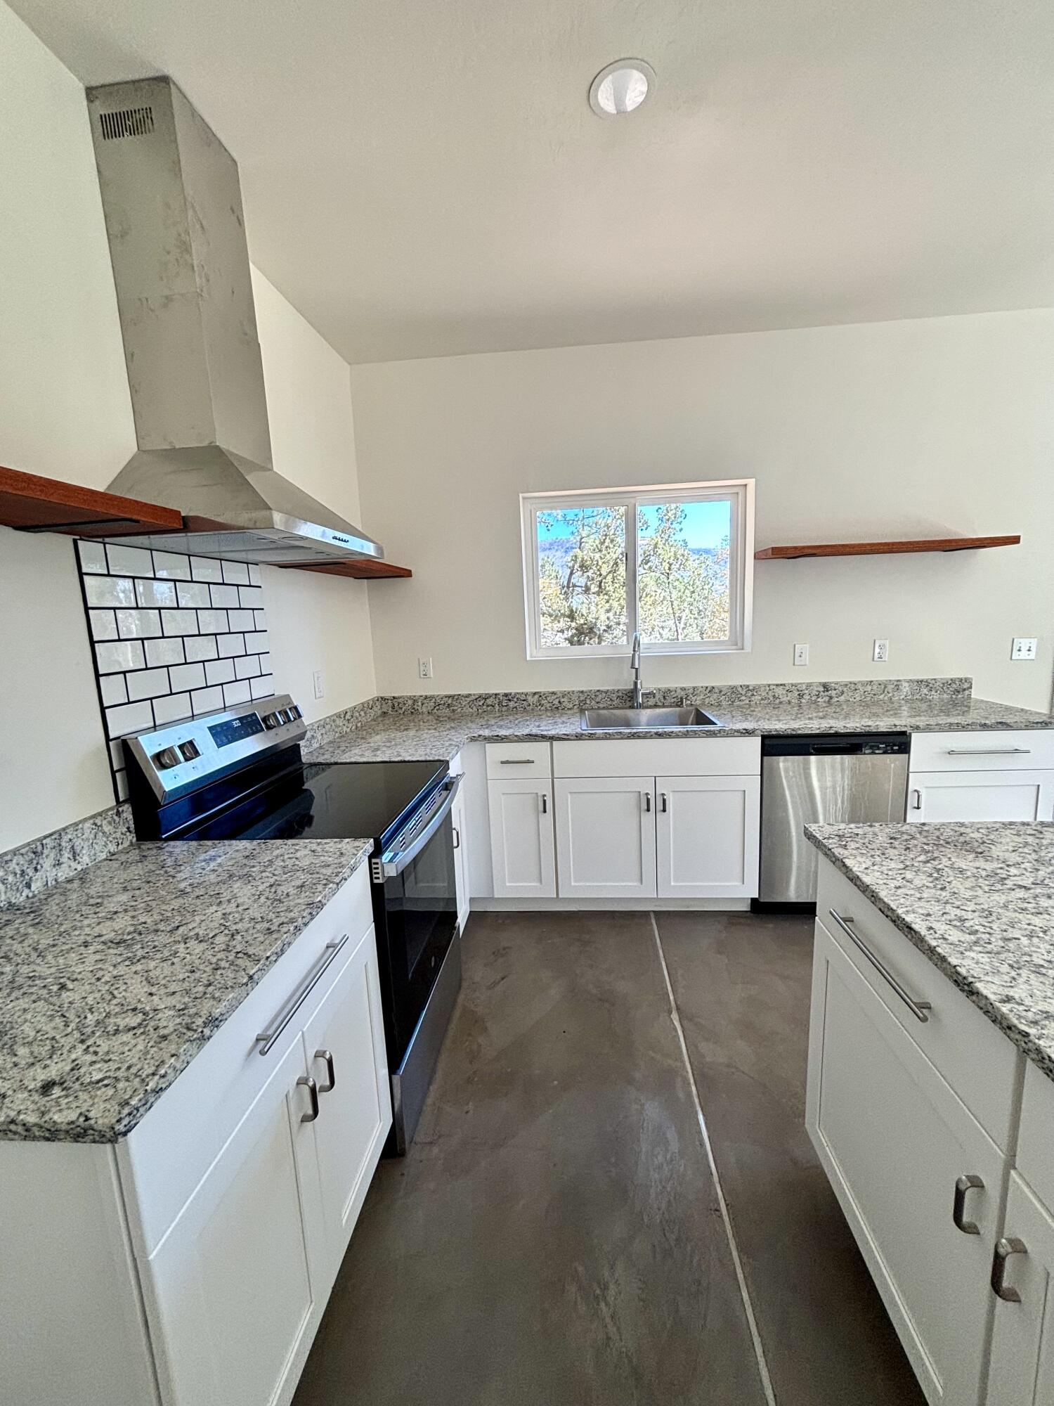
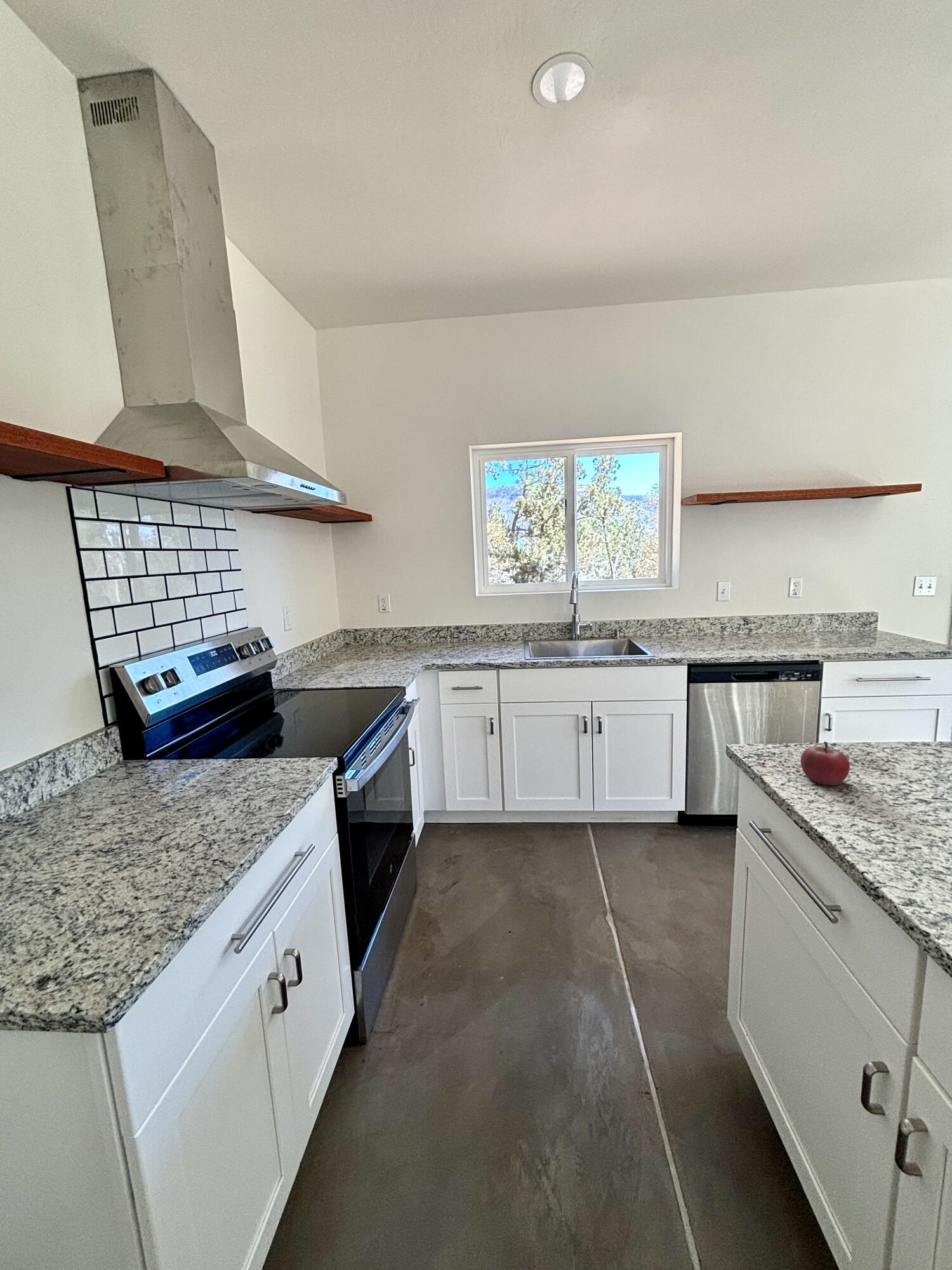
+ fruit [800,740,850,786]
